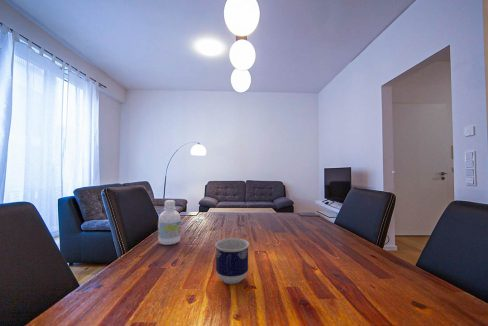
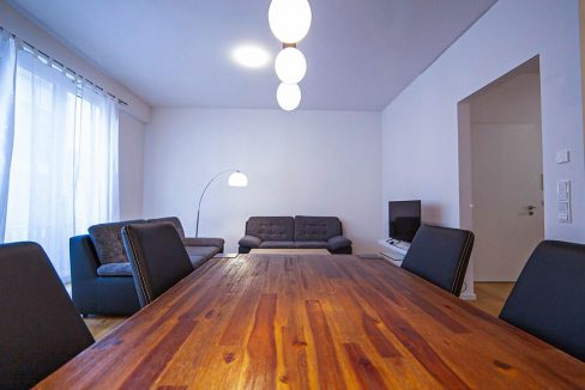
- bottle [157,199,182,246]
- cup [214,237,250,285]
